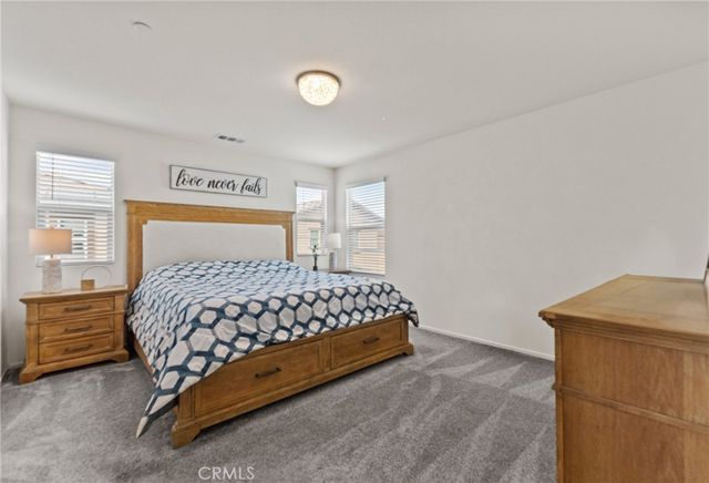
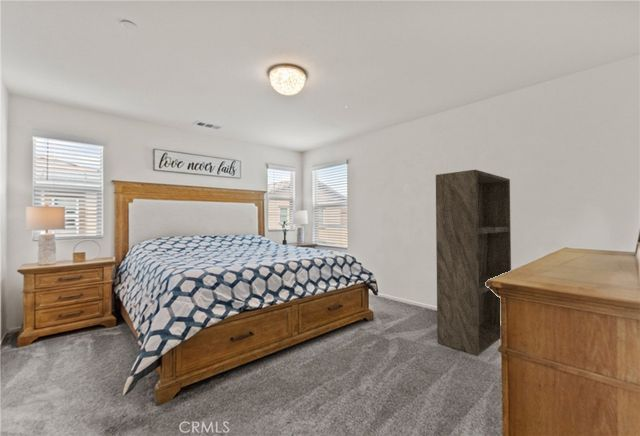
+ bookshelf [435,169,512,357]
